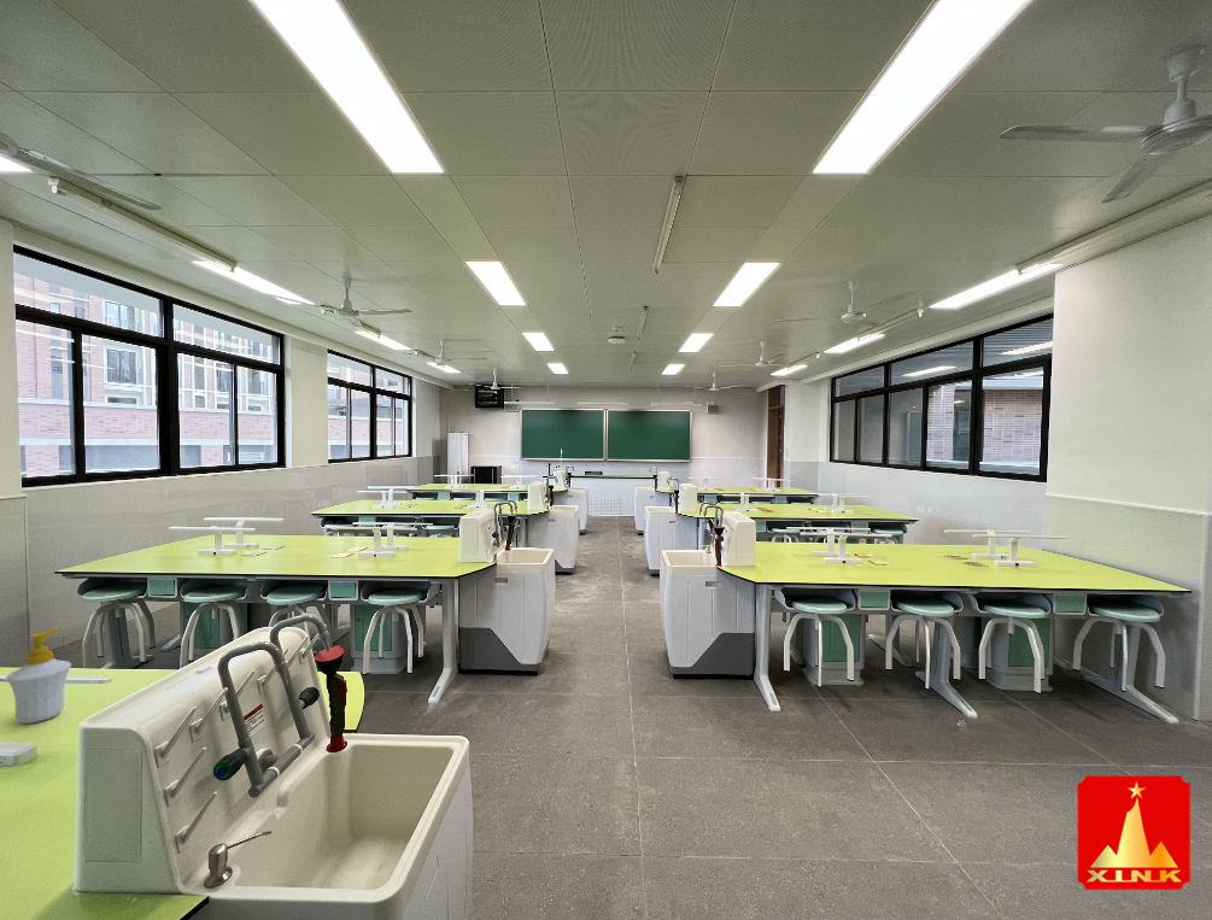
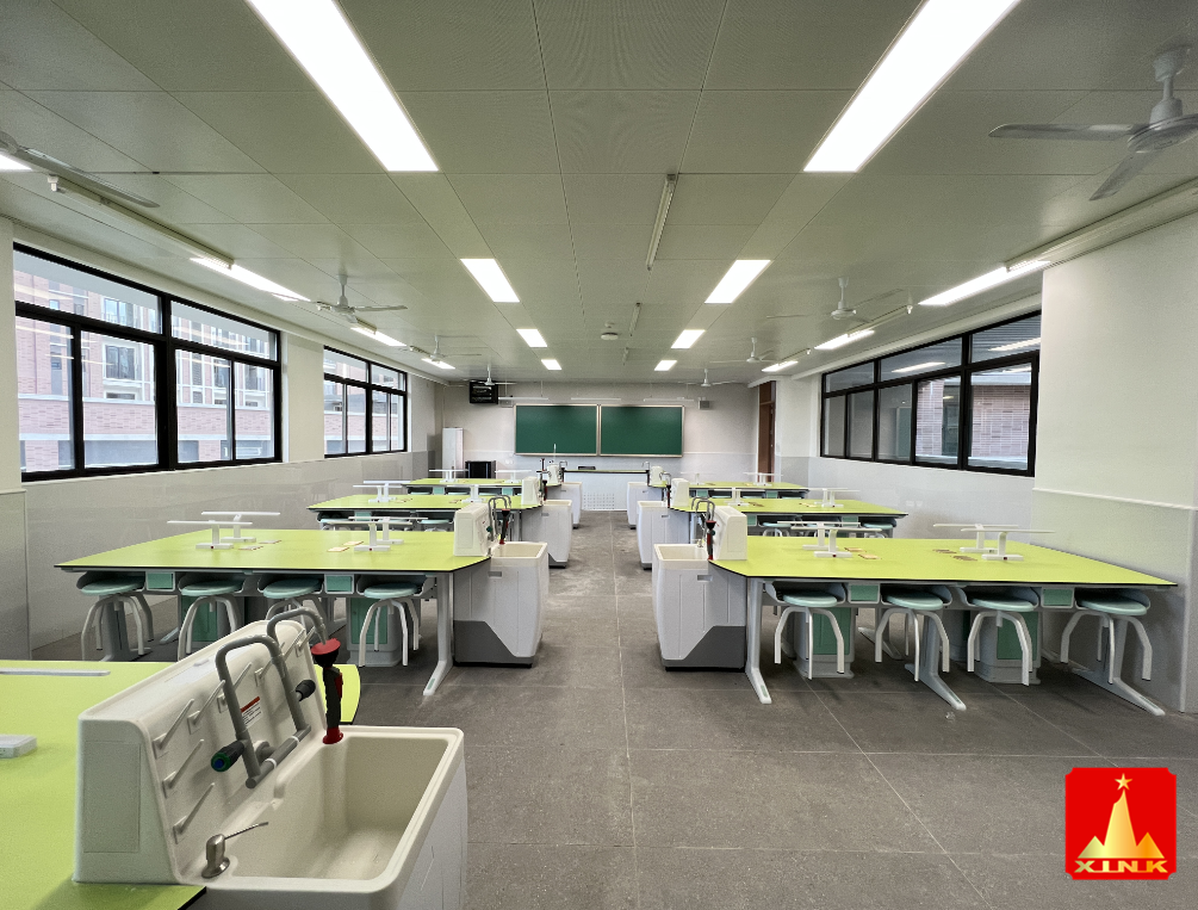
- soap bottle [5,626,72,725]
